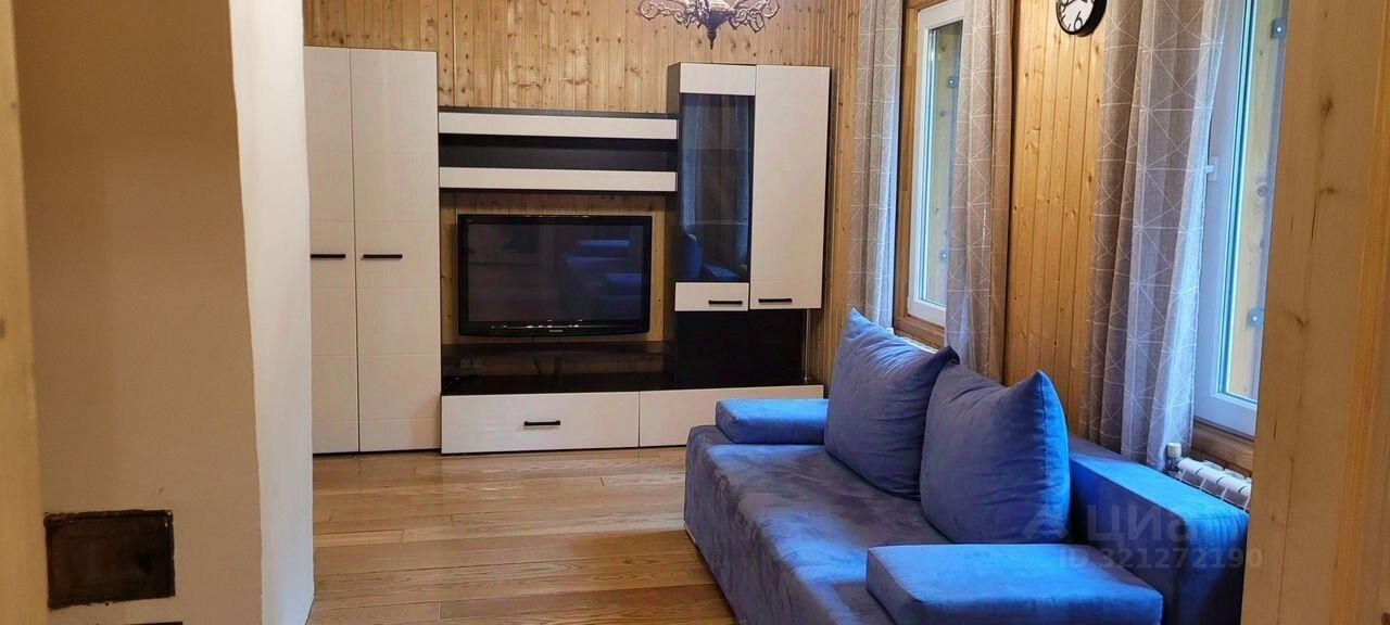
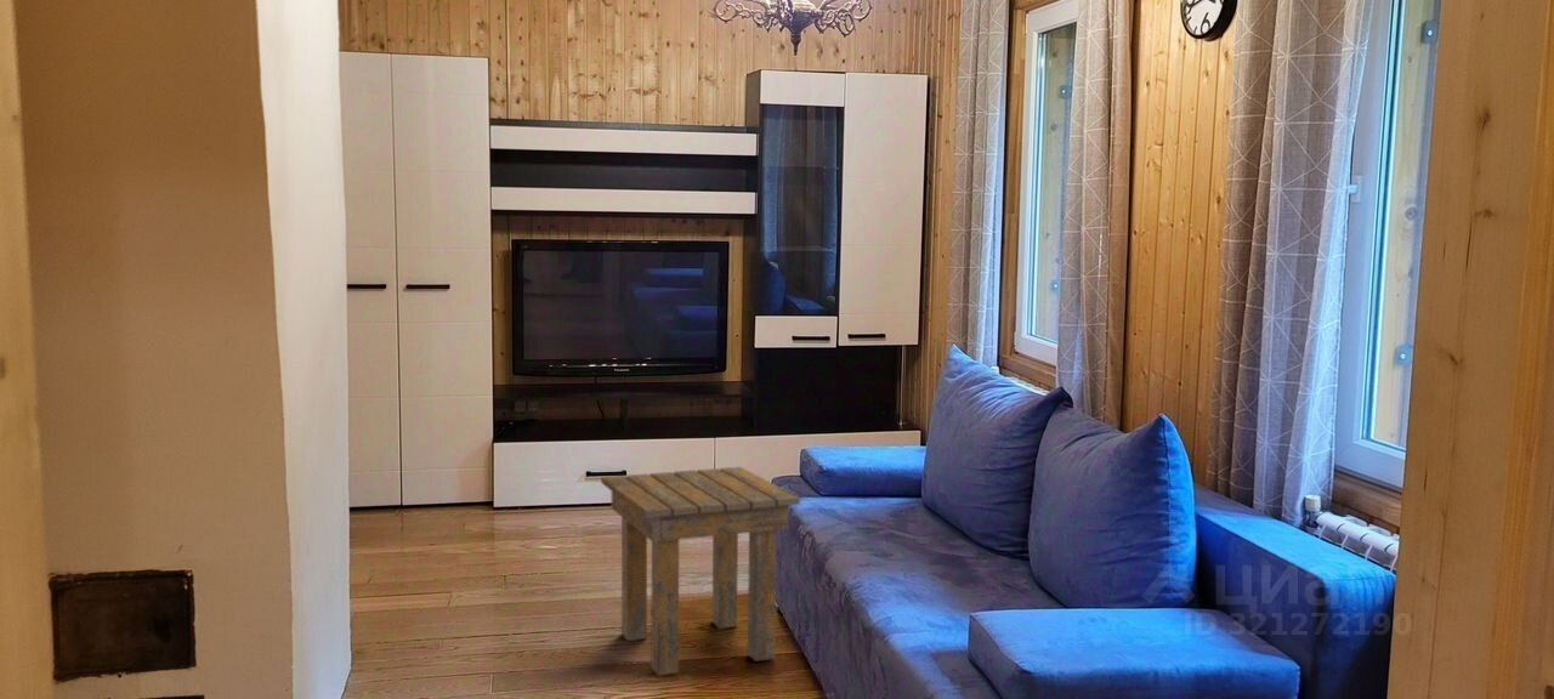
+ side table [600,466,801,677]
